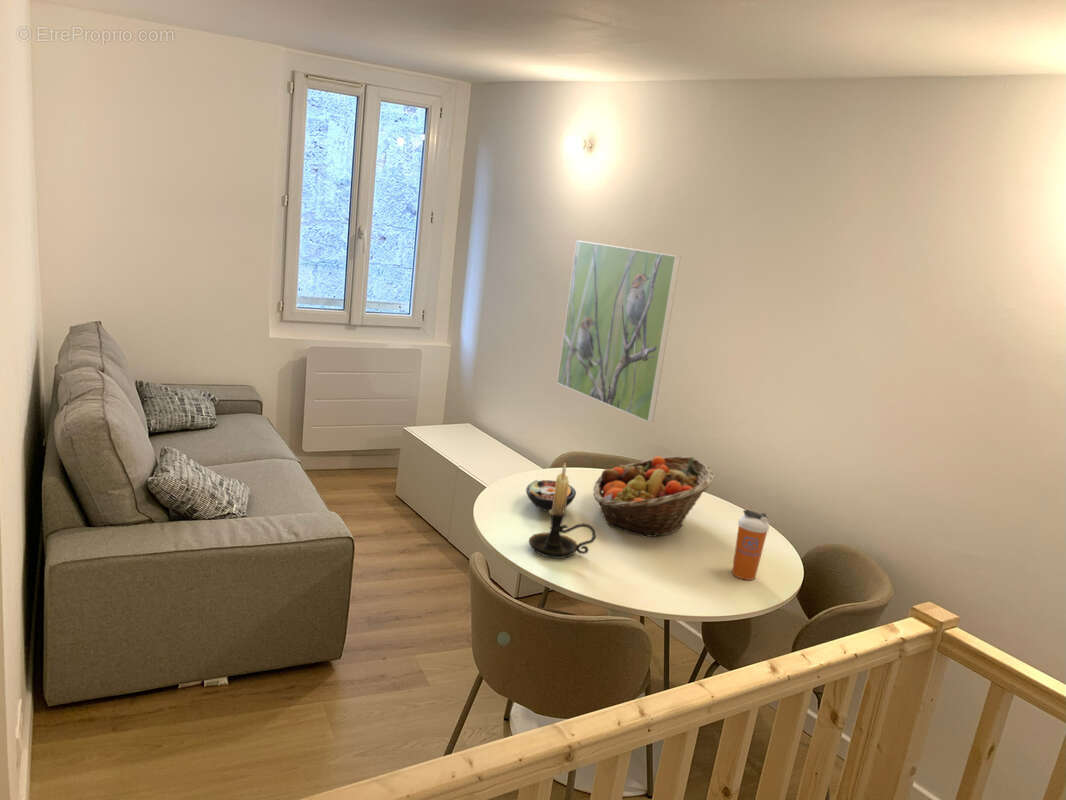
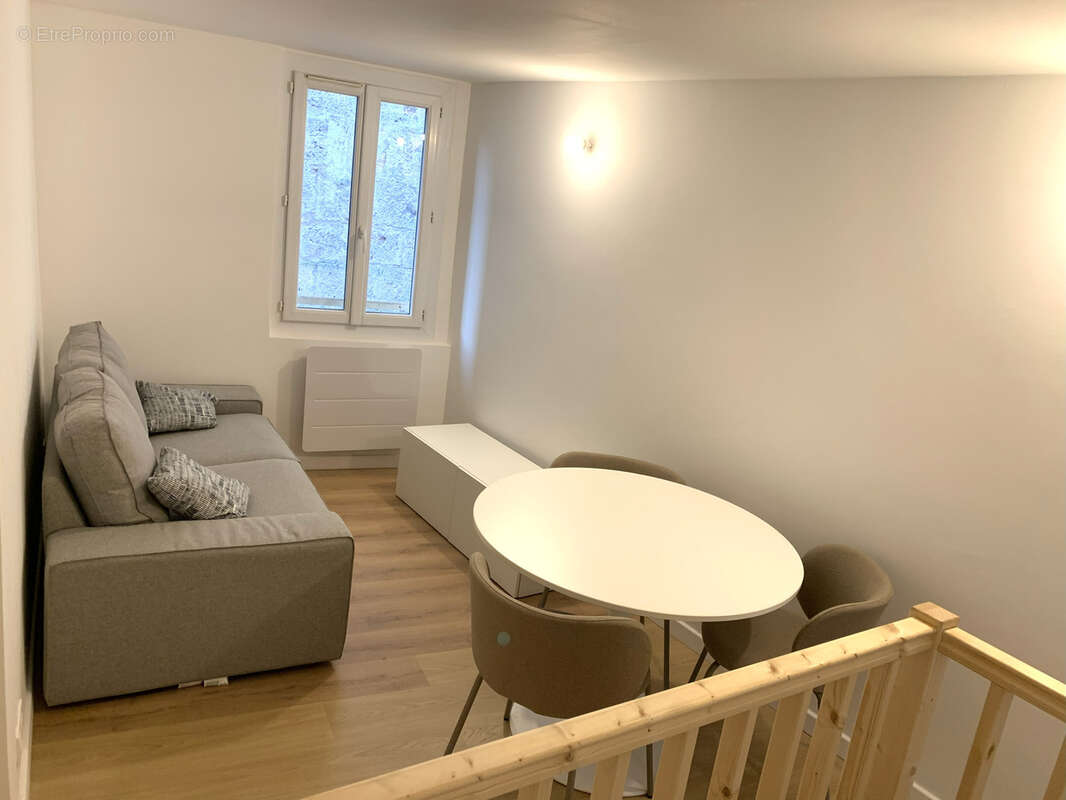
- candle holder [528,463,597,559]
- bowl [525,479,577,512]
- shaker bottle [731,509,770,581]
- fruit basket [592,455,717,538]
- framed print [556,239,682,423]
